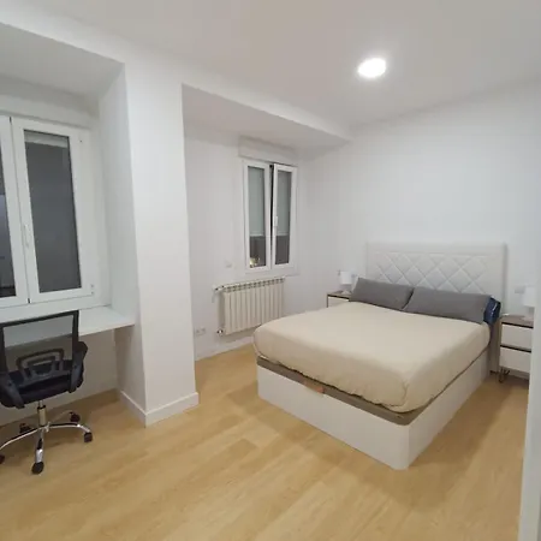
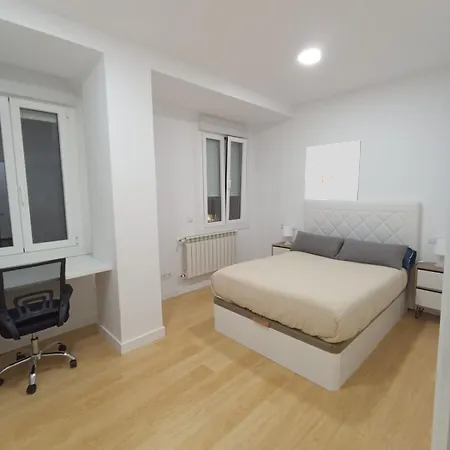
+ wall art [304,140,362,201]
